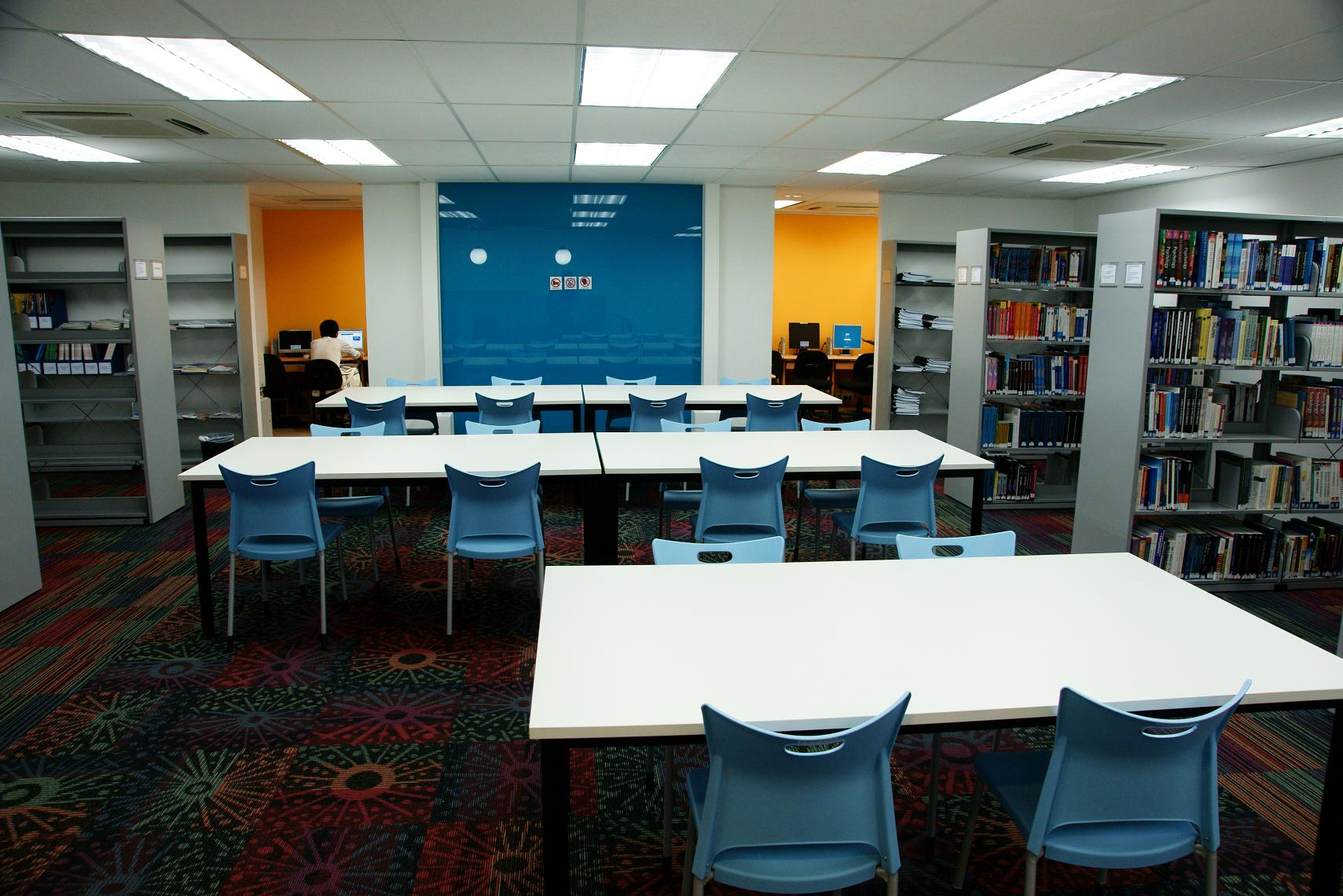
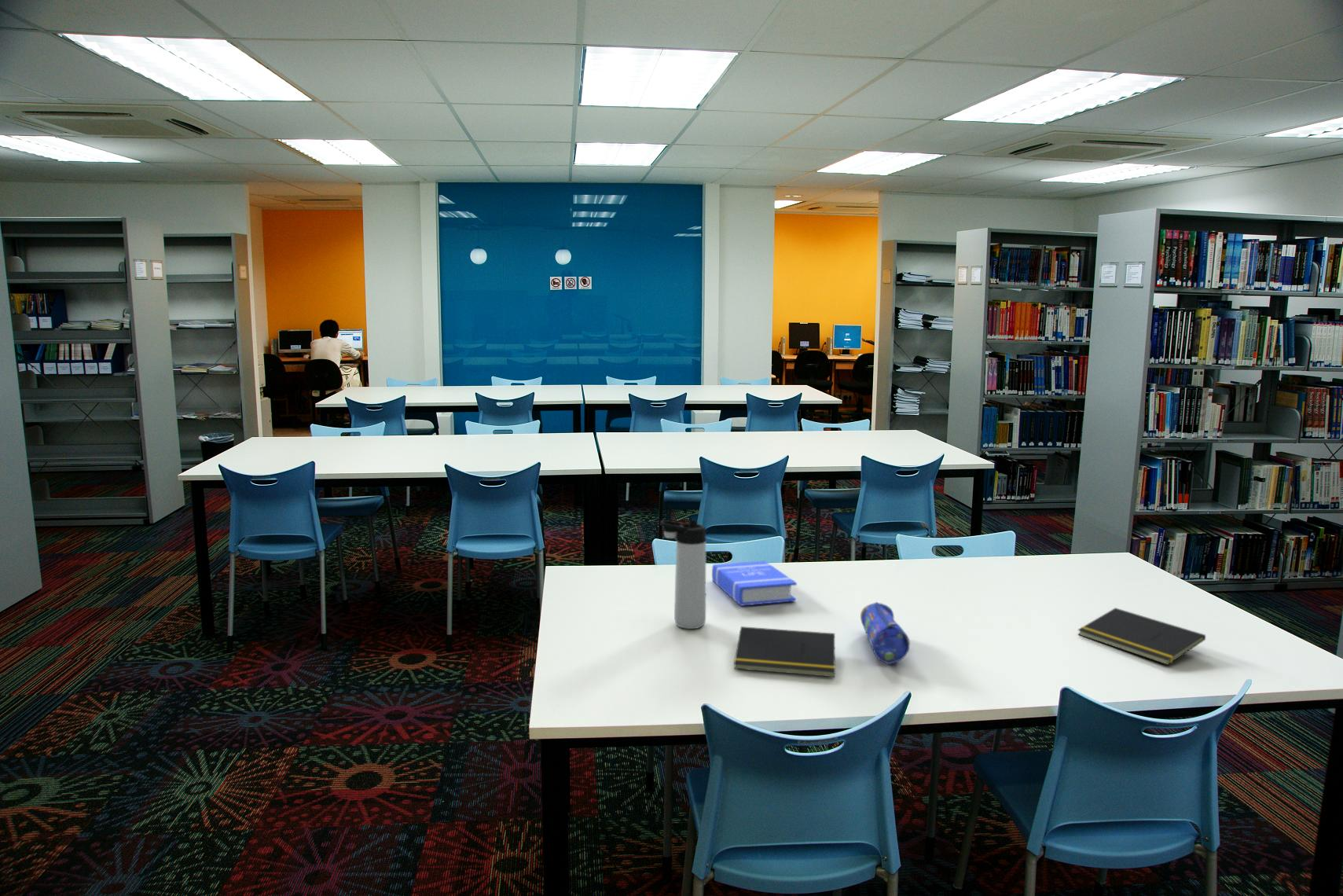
+ notepad [1077,607,1206,666]
+ notepad [733,626,836,678]
+ pencil case [860,601,911,665]
+ thermos bottle [659,520,706,630]
+ book [711,560,798,607]
